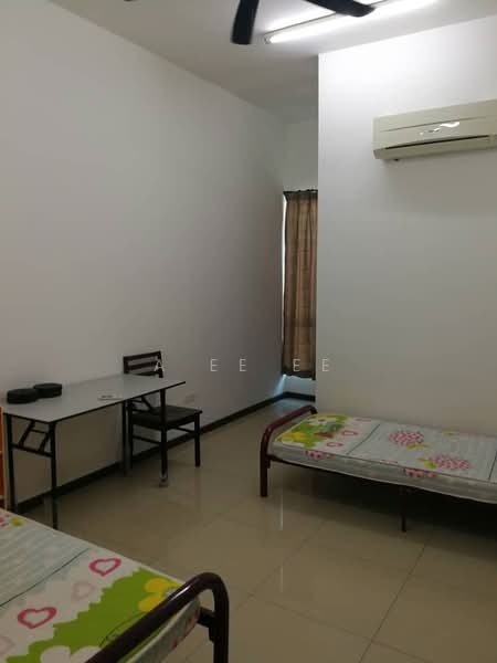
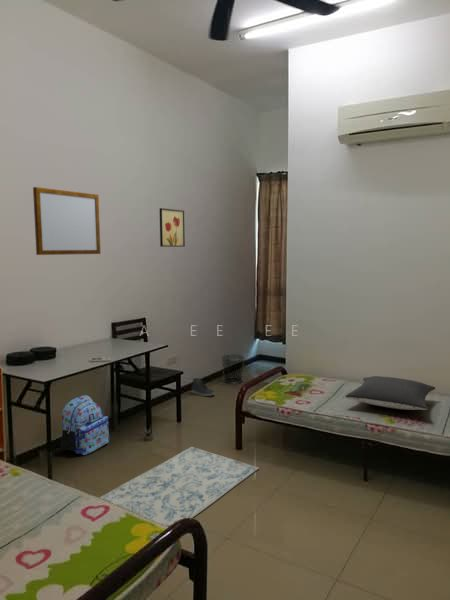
+ rug [99,446,260,527]
+ wall art [159,207,186,248]
+ pillow [344,375,436,411]
+ writing board [32,186,102,256]
+ waste bin [220,353,246,385]
+ backpack [59,394,111,456]
+ sneaker [191,377,216,397]
